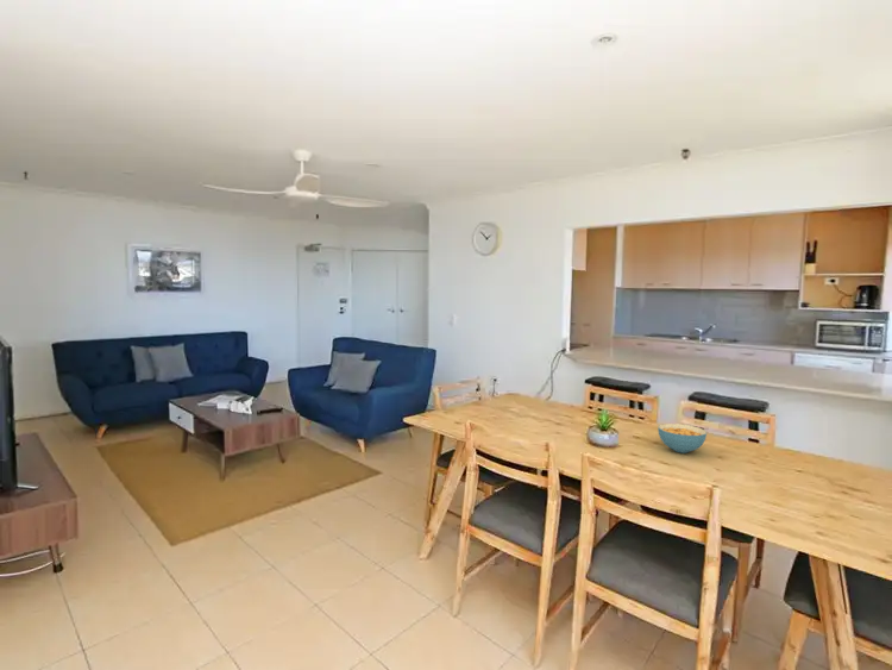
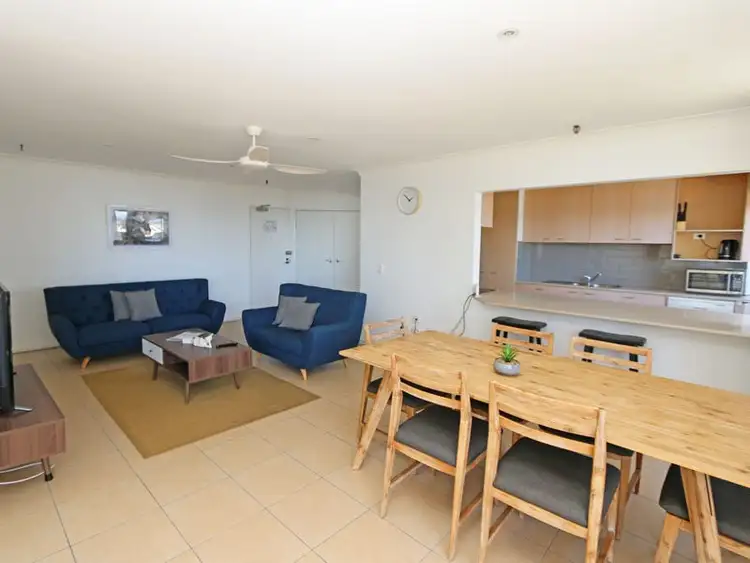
- cereal bowl [657,422,708,455]
